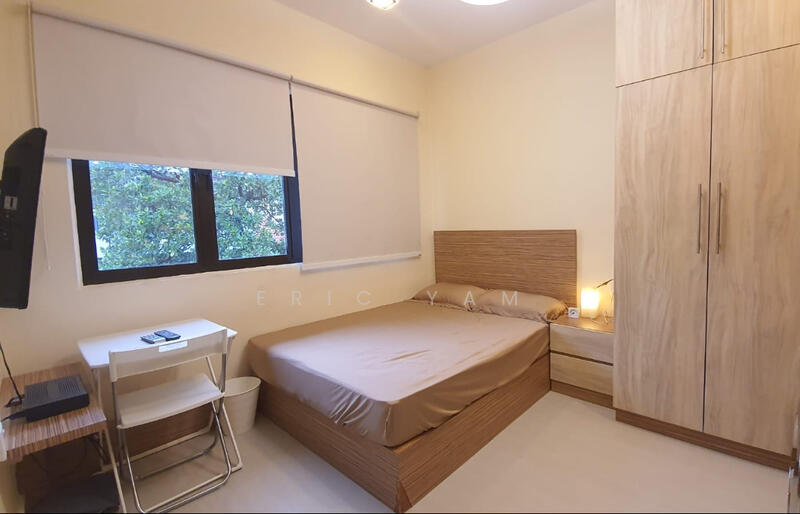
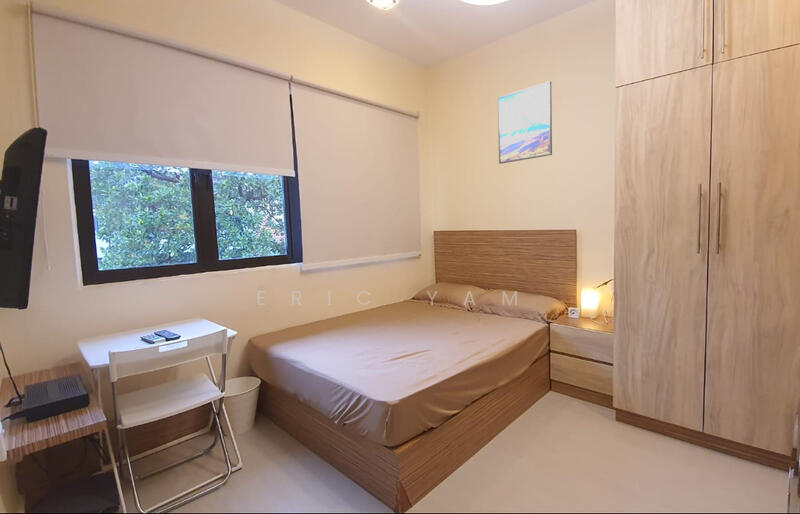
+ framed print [497,80,553,165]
